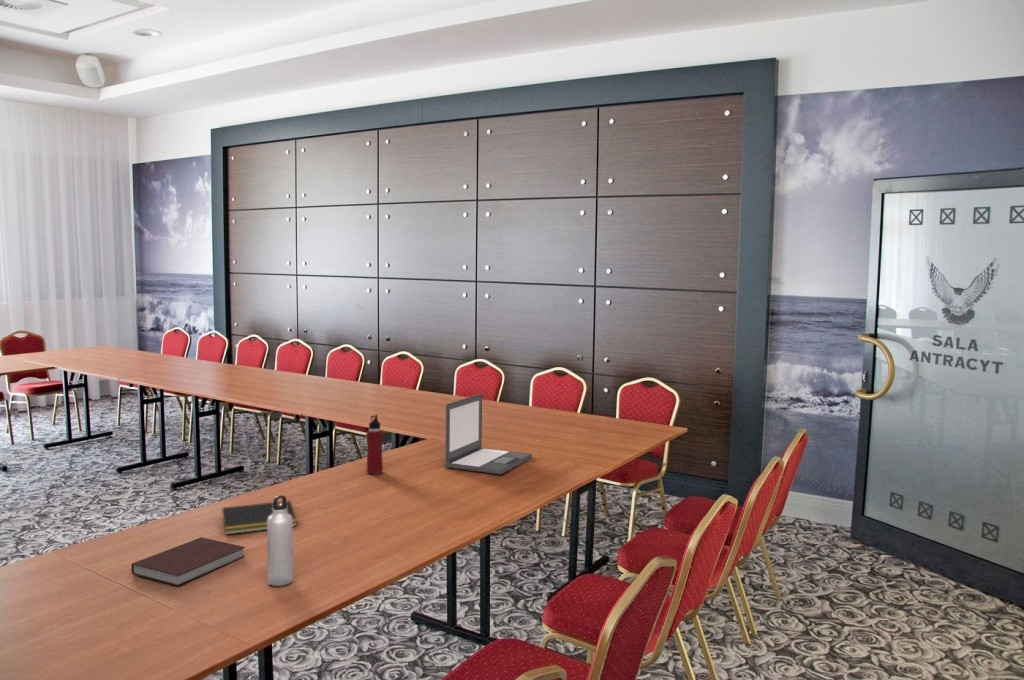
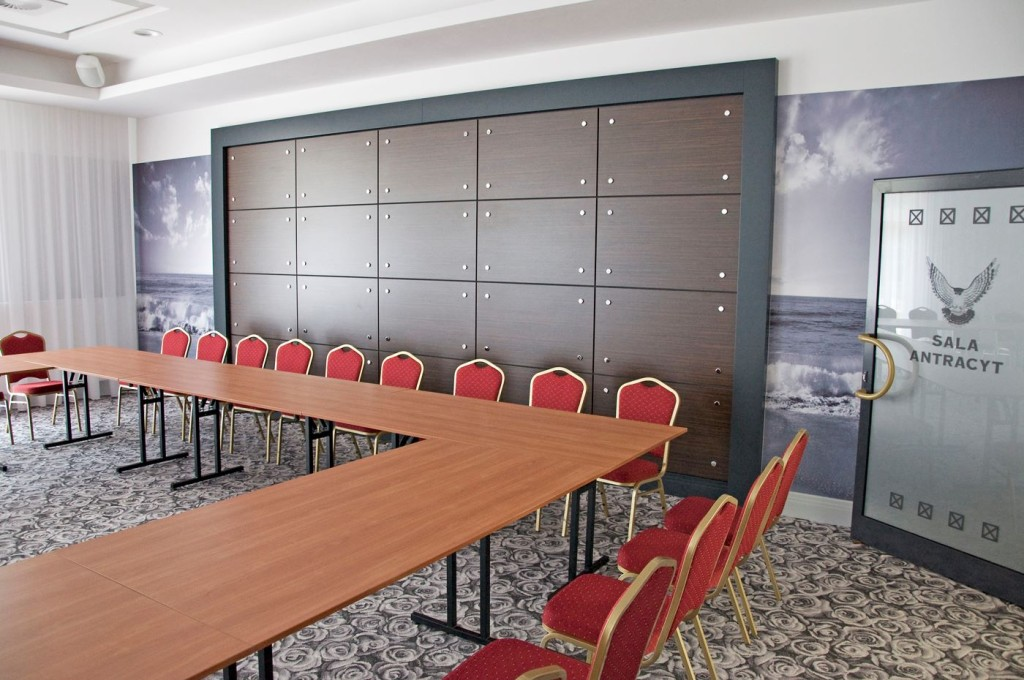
- water bottle [266,494,294,587]
- laptop [444,393,533,475]
- water bottle [366,414,384,475]
- notepad [220,500,298,536]
- notebook [130,536,246,587]
